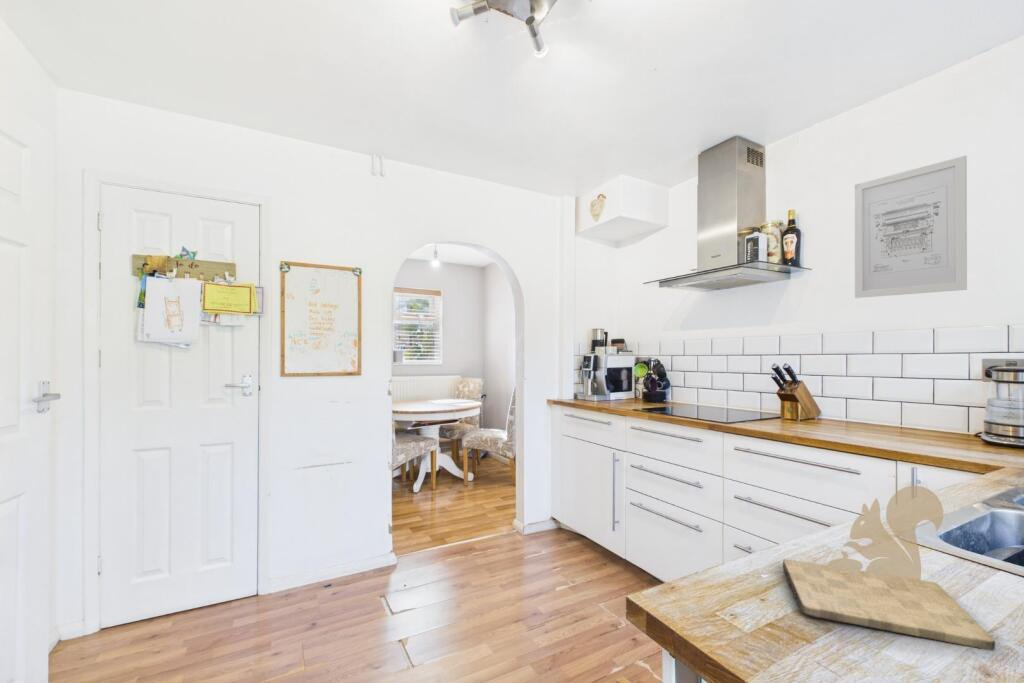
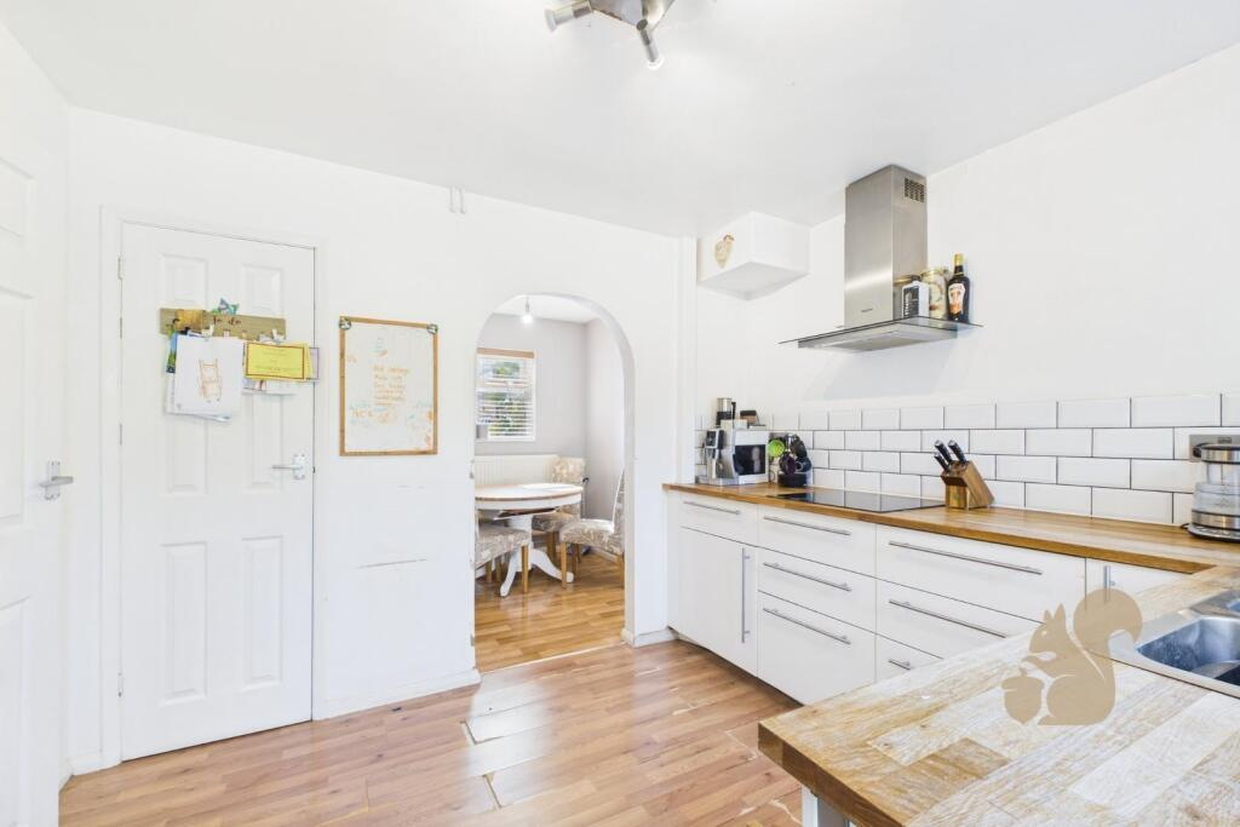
- cutting board [782,558,996,651]
- wall art [854,155,968,299]
